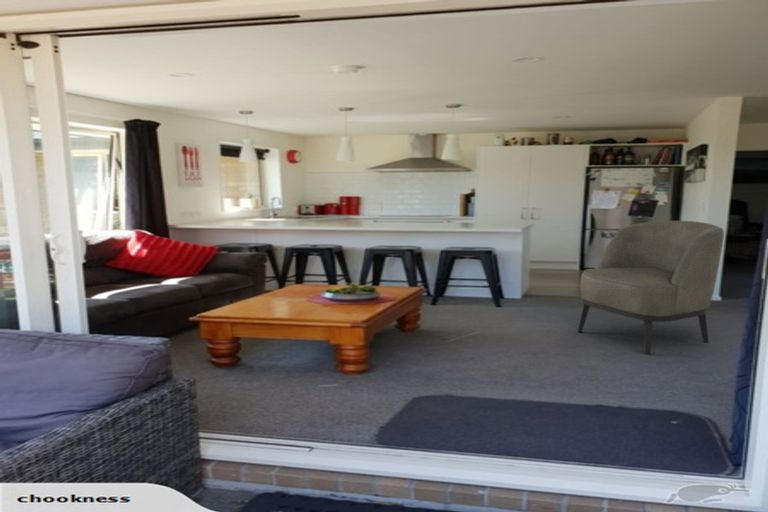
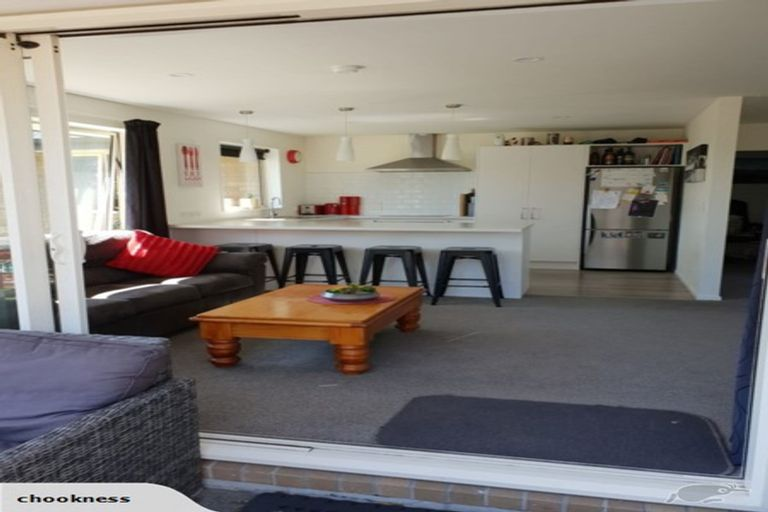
- armchair [577,220,725,356]
